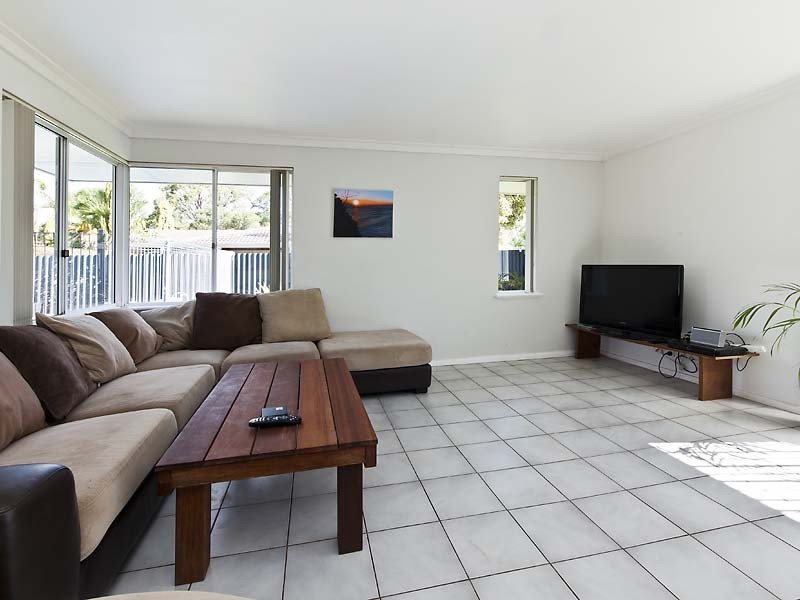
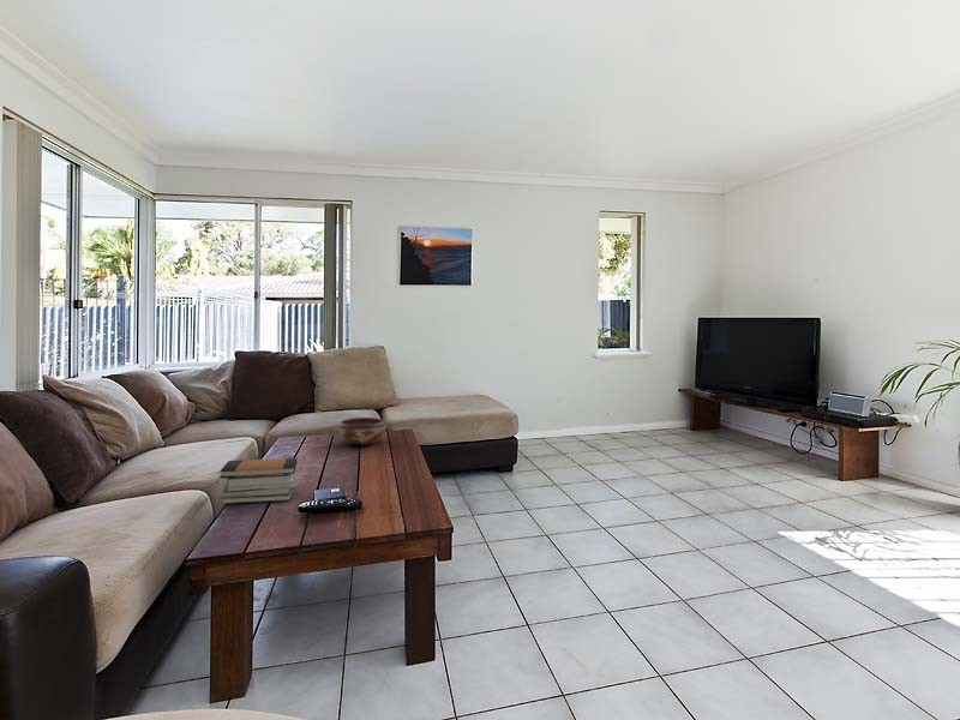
+ book stack [218,457,298,505]
+ decorative bowl [336,416,388,446]
